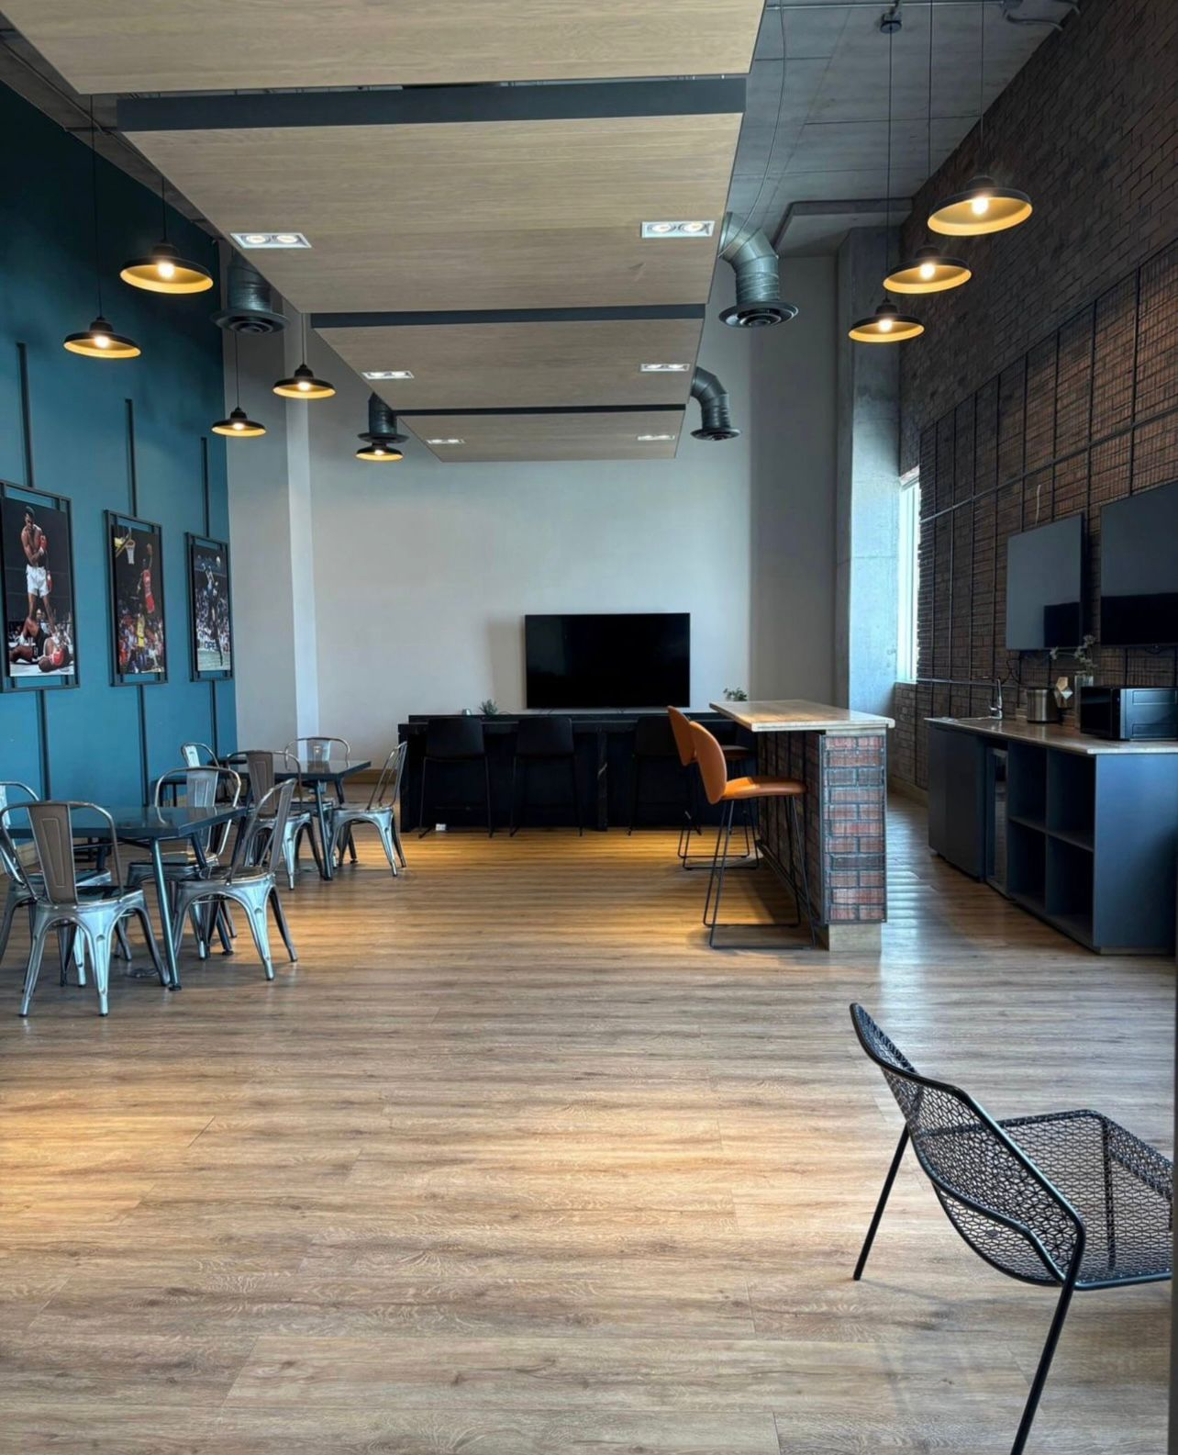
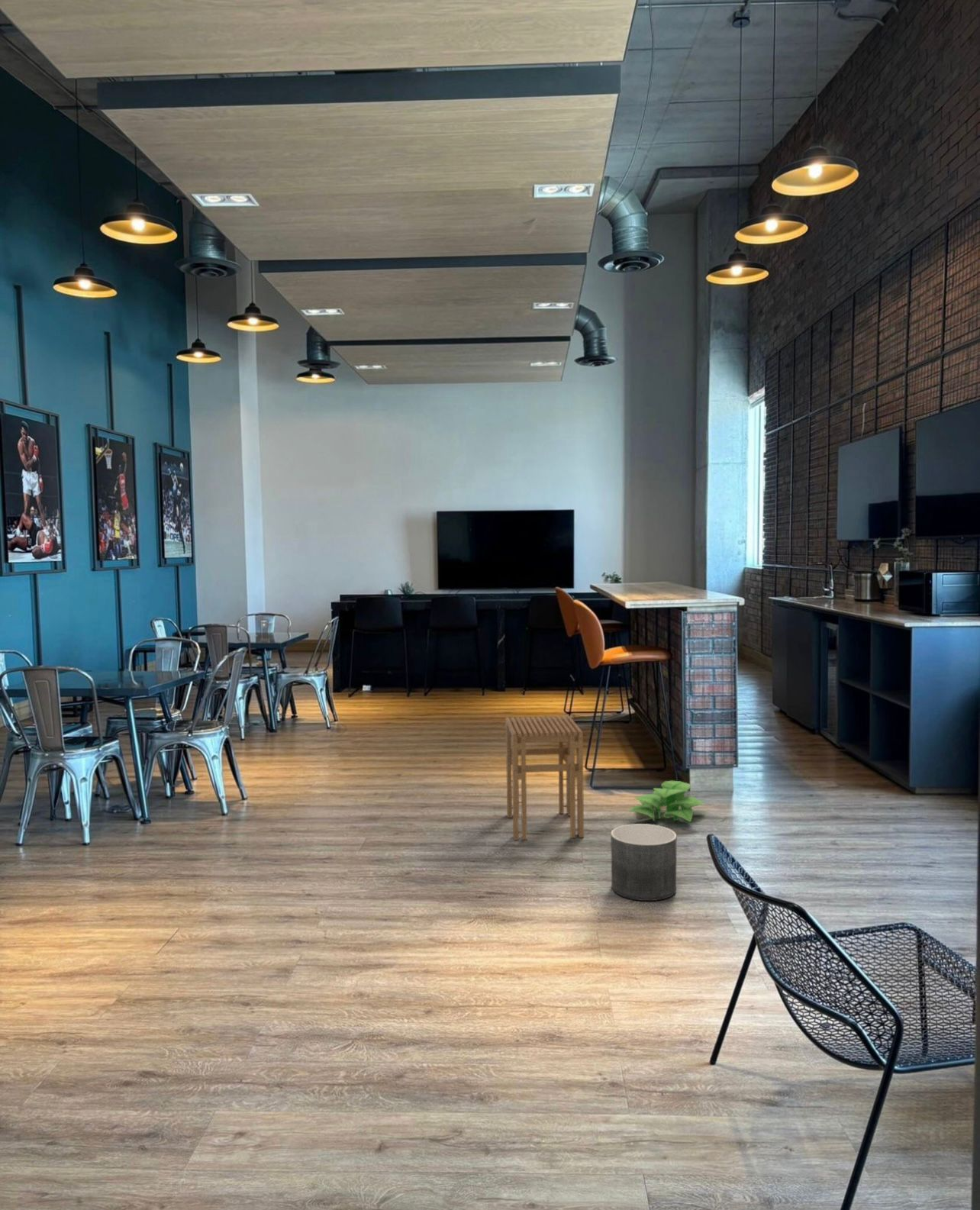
+ planter [610,823,677,902]
+ stool [505,715,585,841]
+ decorative plant [627,780,707,823]
